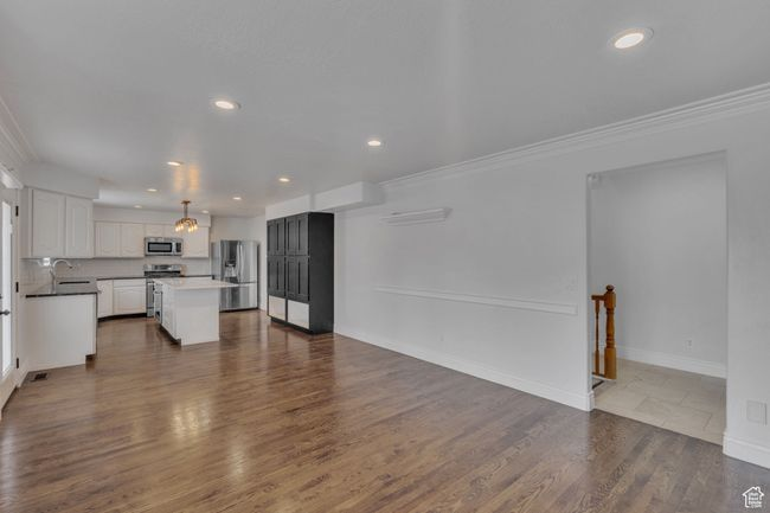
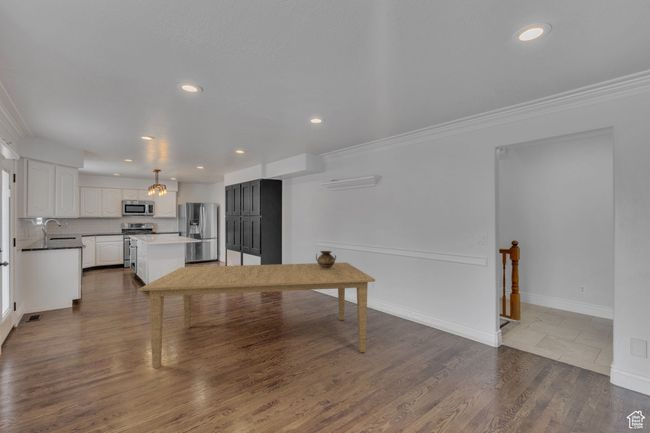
+ dining table [138,261,376,369]
+ ceramic pot [315,250,337,269]
